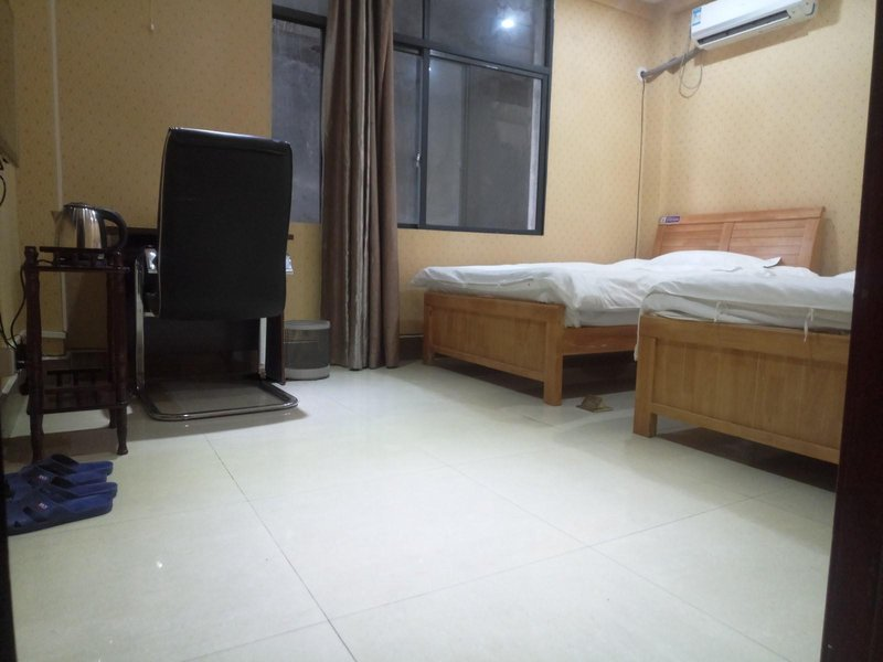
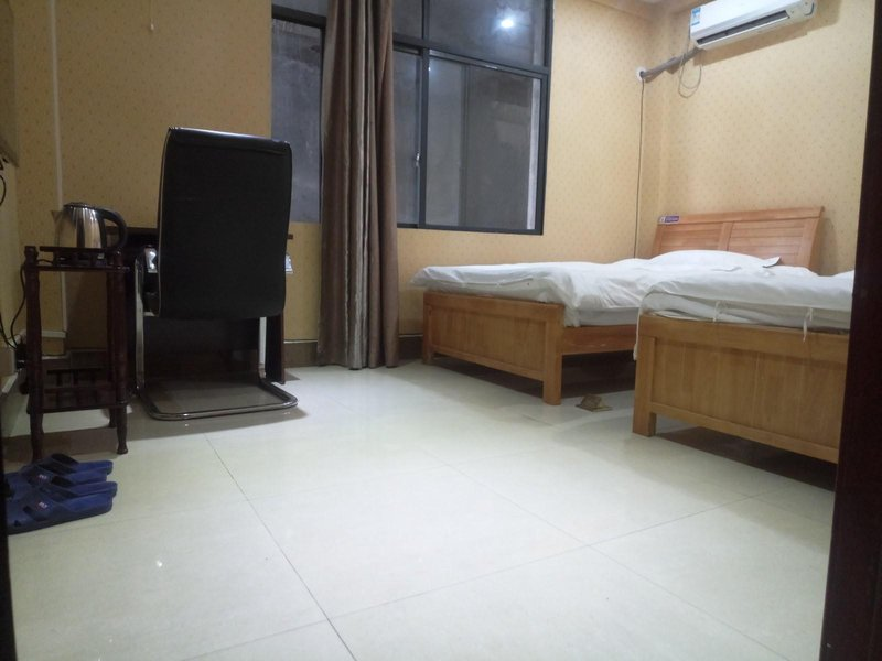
- wastebasket [284,319,331,381]
